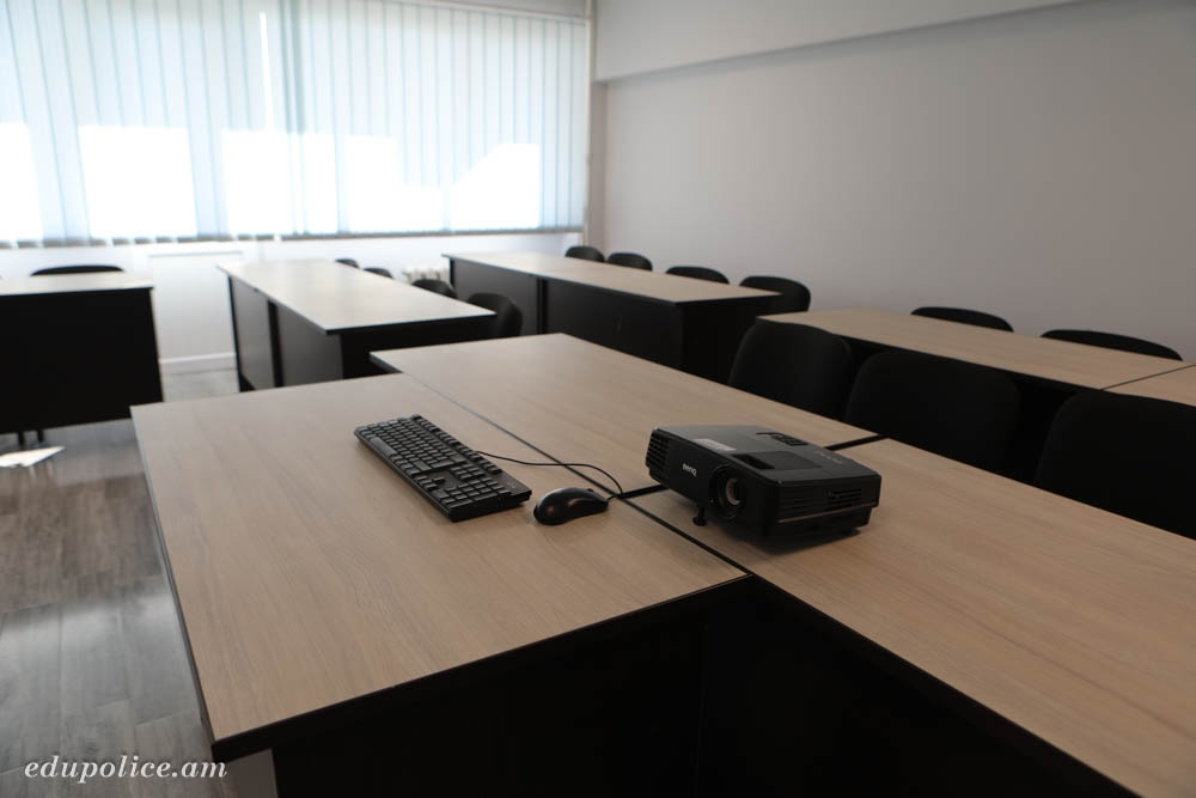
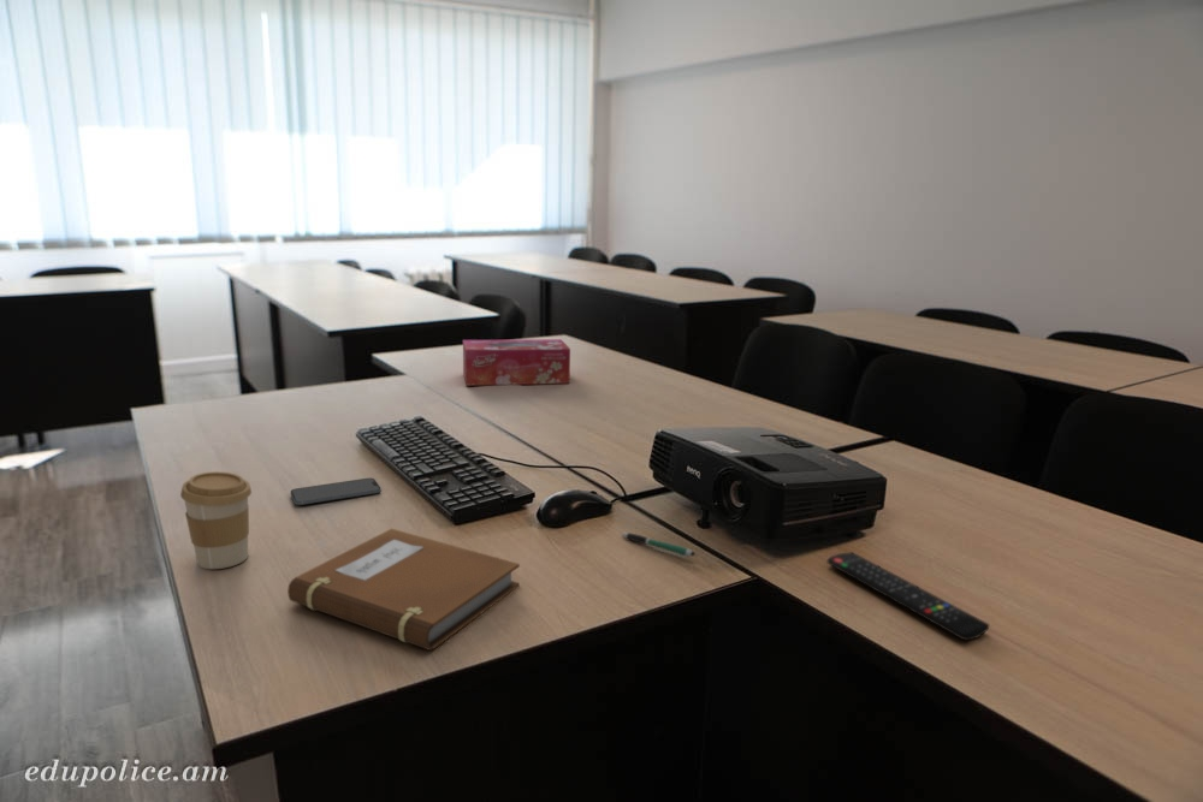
+ pen [620,531,697,558]
+ notebook [286,528,521,652]
+ remote control [826,551,990,642]
+ smartphone [290,477,383,506]
+ coffee cup [179,470,253,570]
+ tissue box [462,338,571,387]
